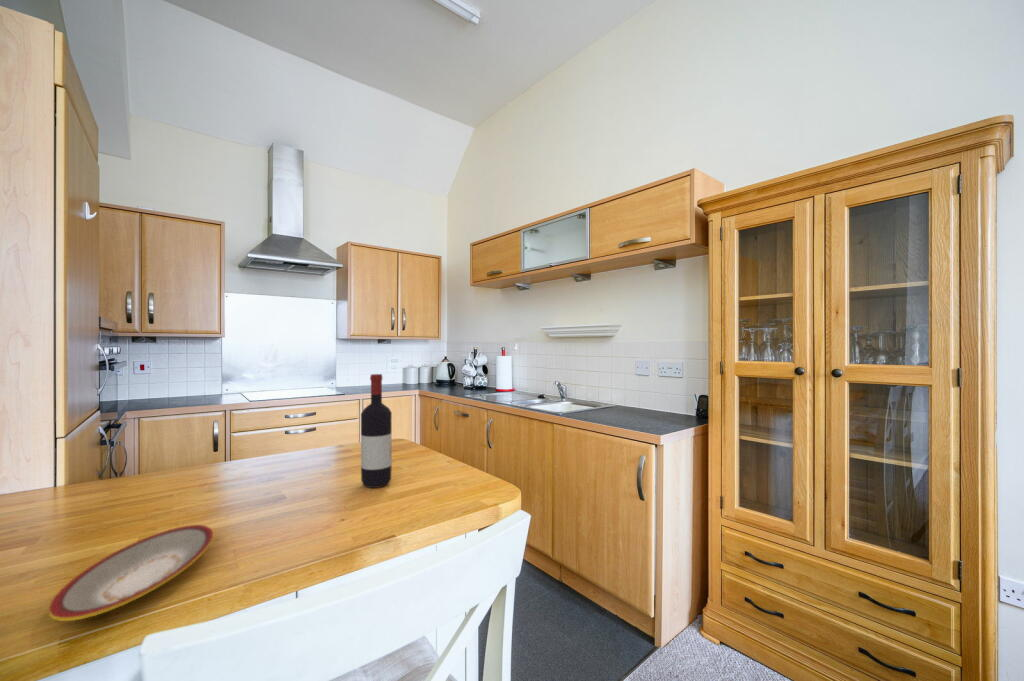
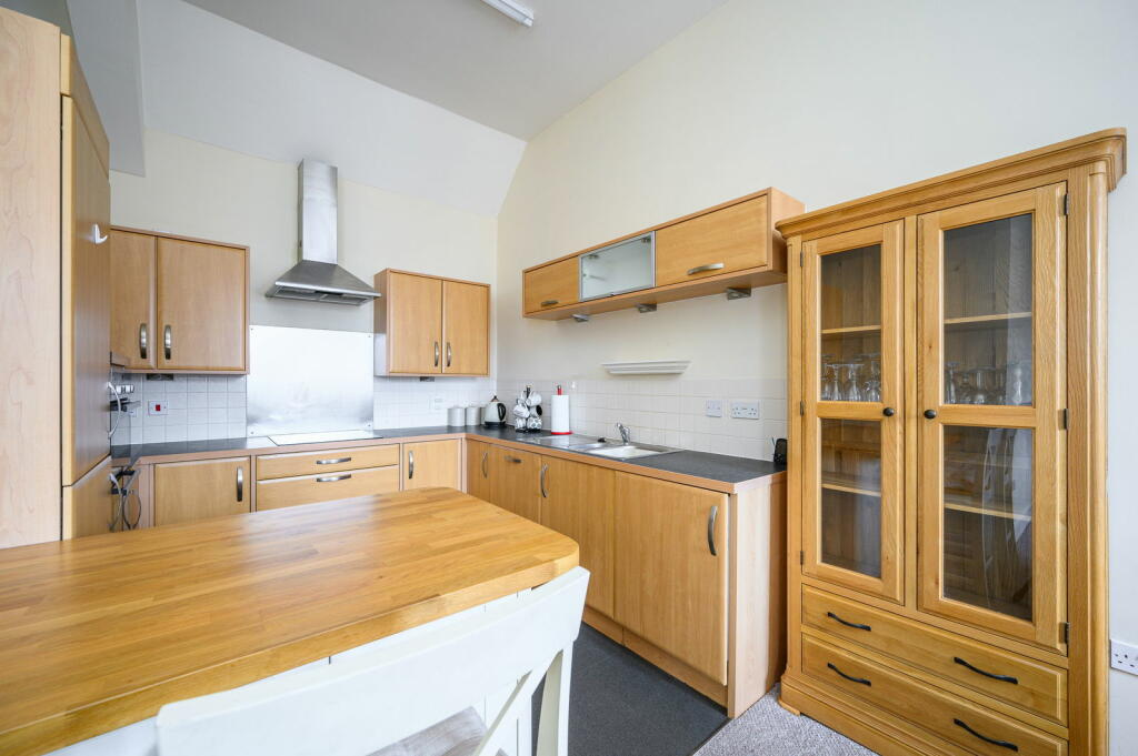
- plate [48,524,214,622]
- wine bottle [360,373,393,489]
